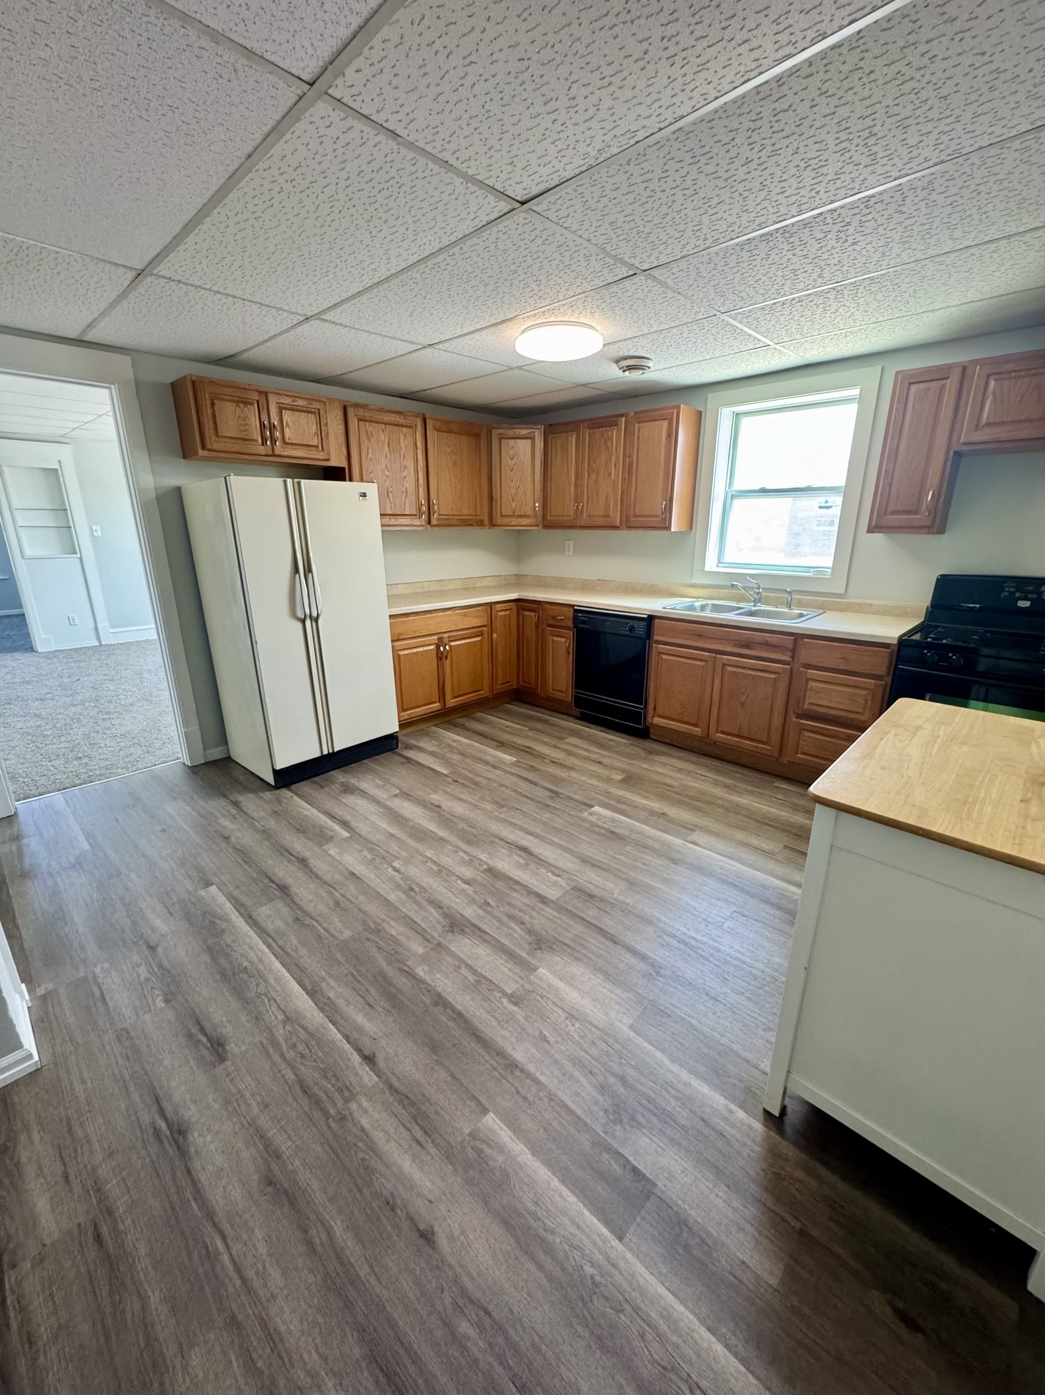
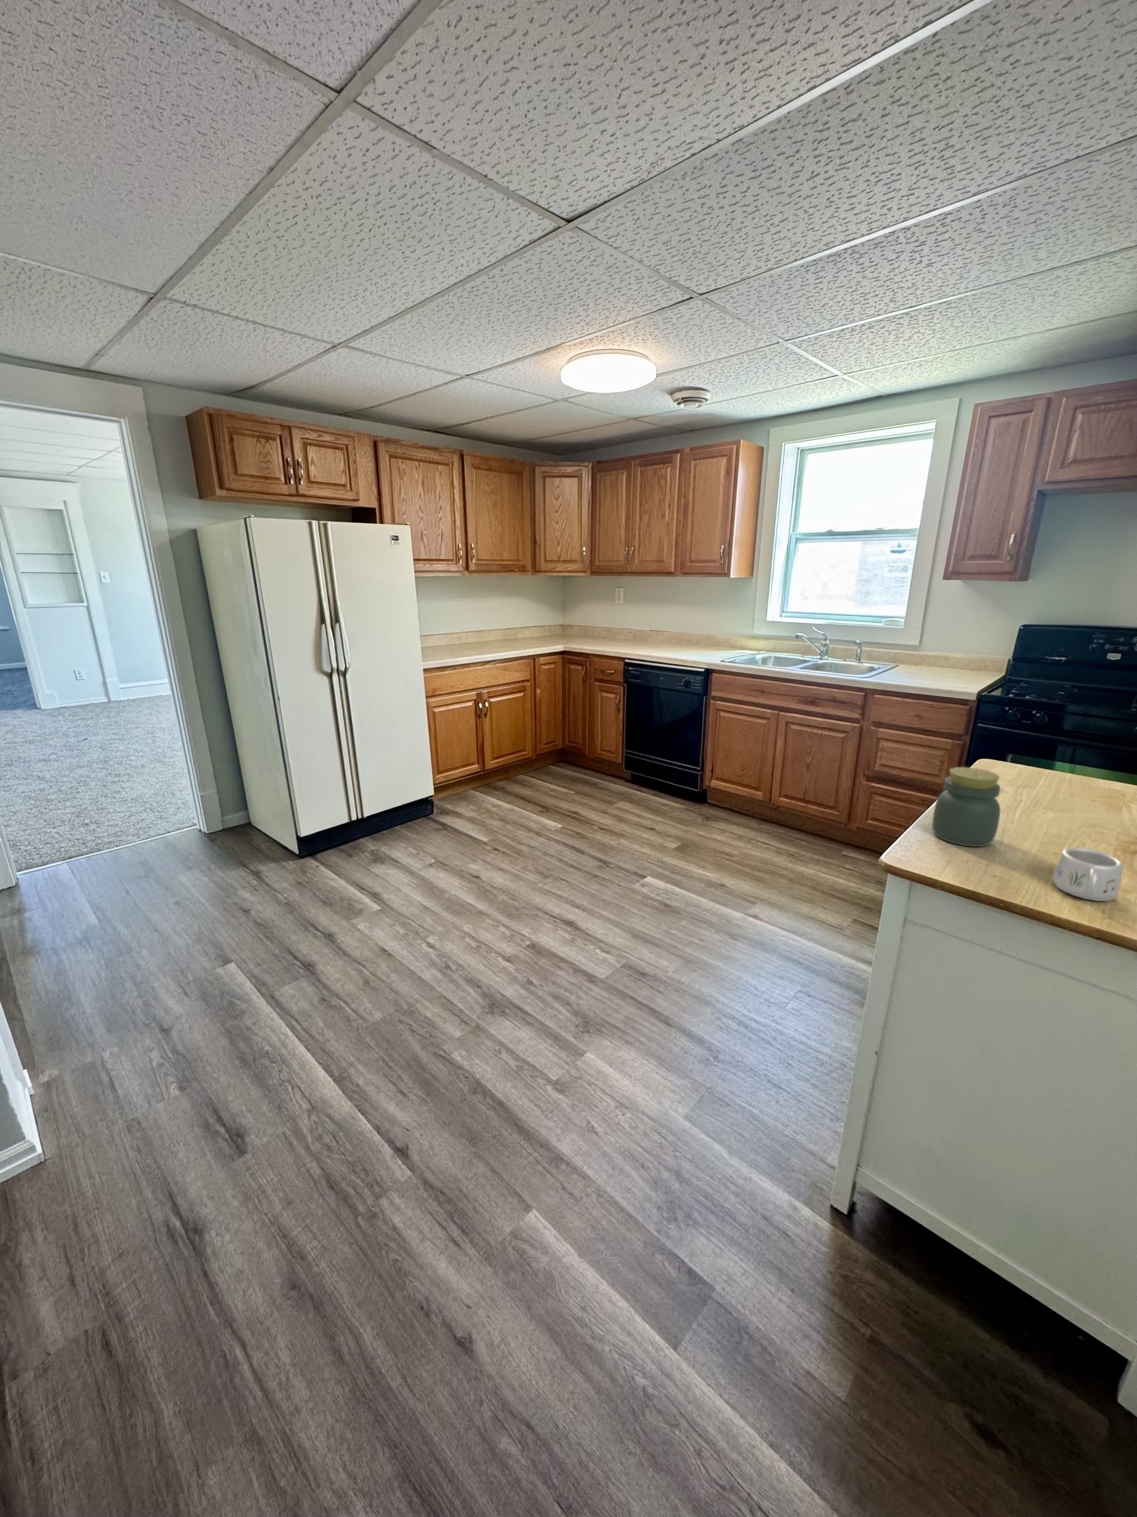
+ mug [1052,847,1124,902]
+ jar [932,767,1001,848]
